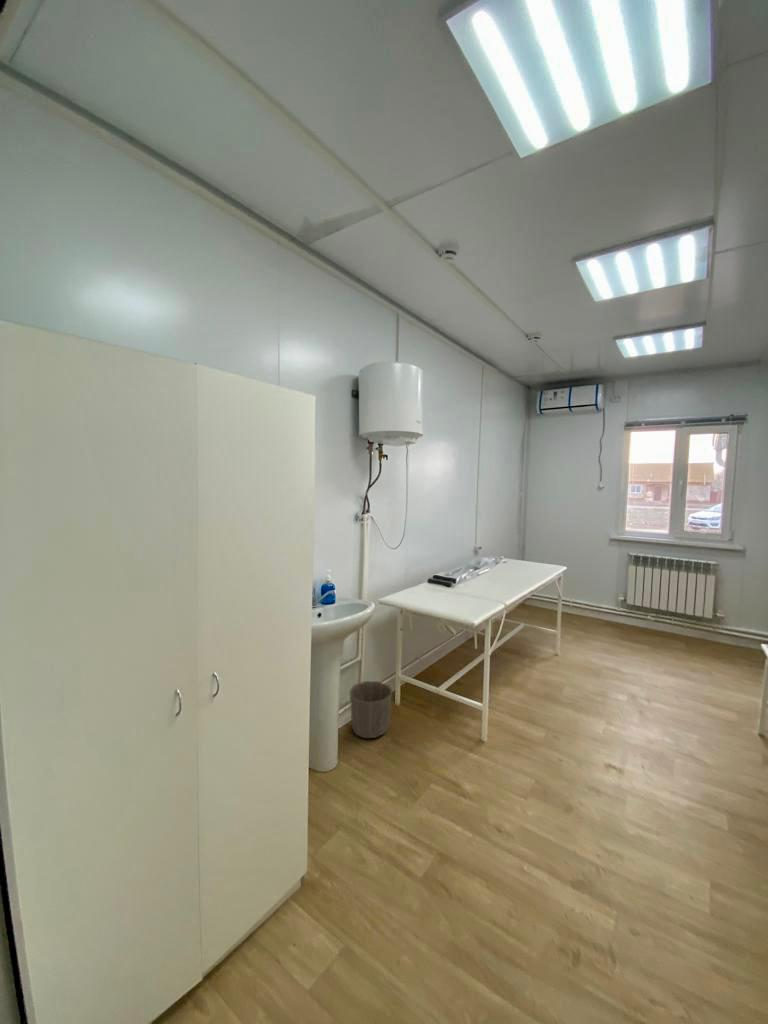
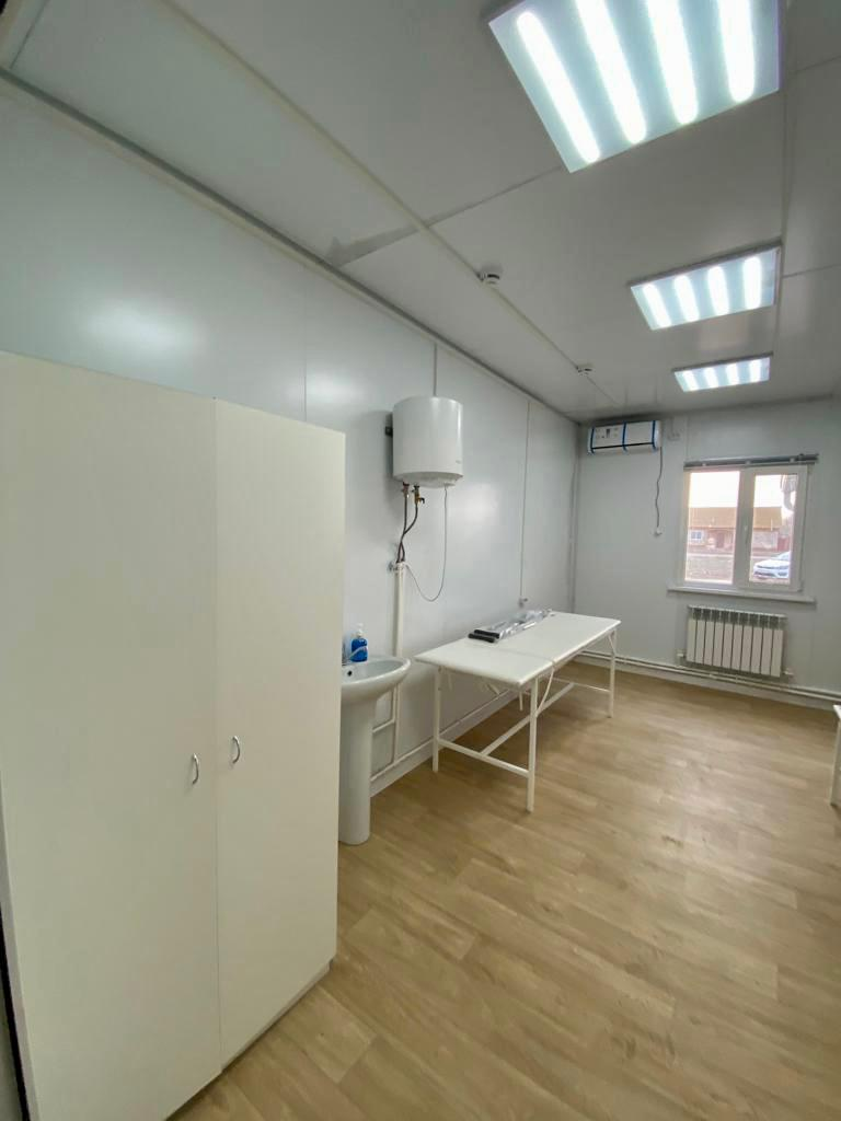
- waste basket [348,680,393,739]
